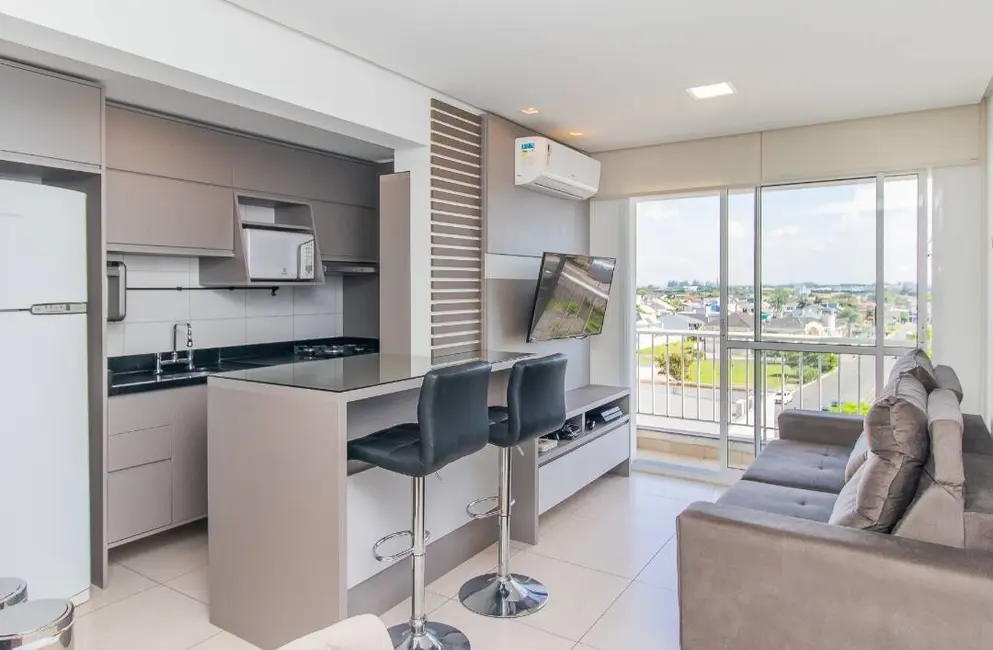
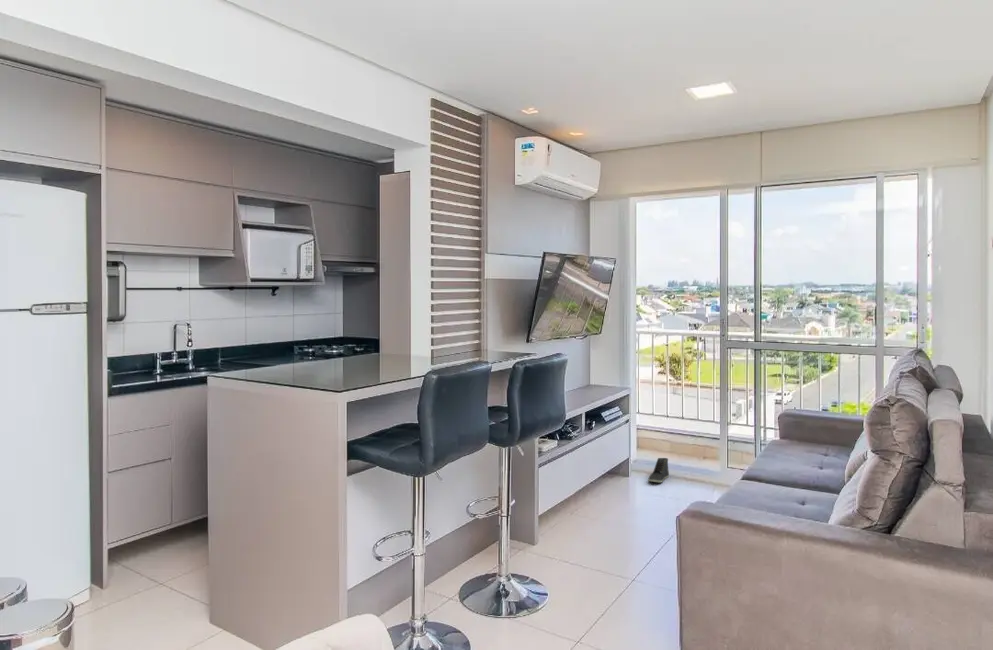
+ sneaker [647,457,670,484]
